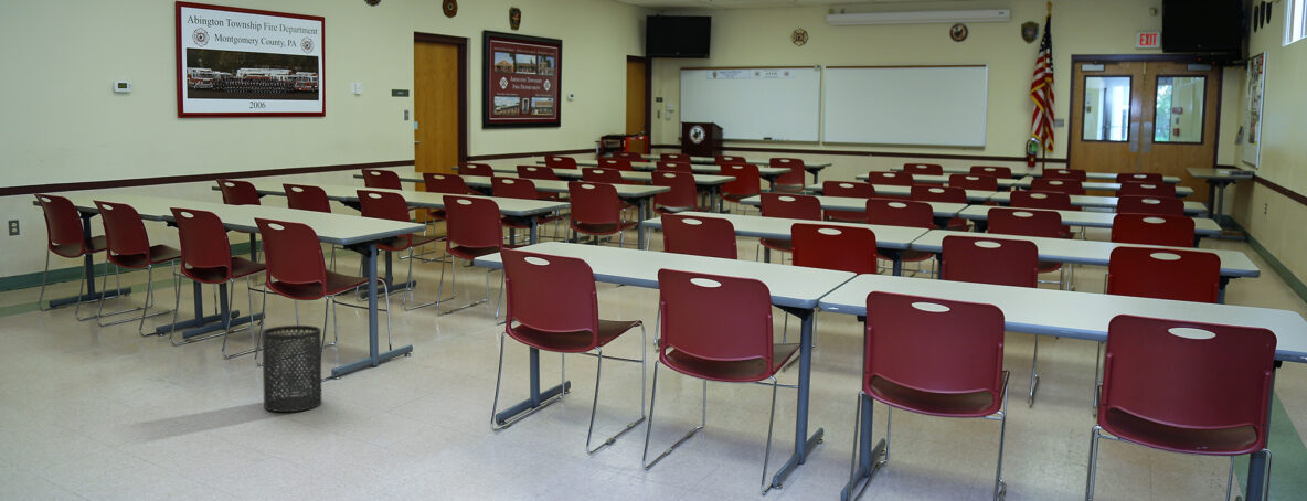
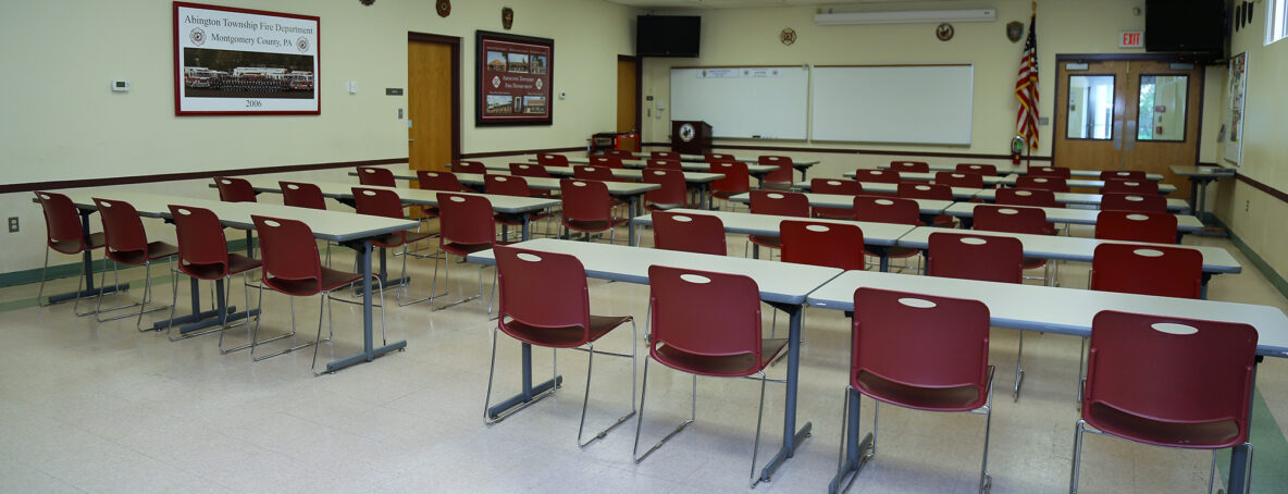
- trash can [262,324,323,413]
